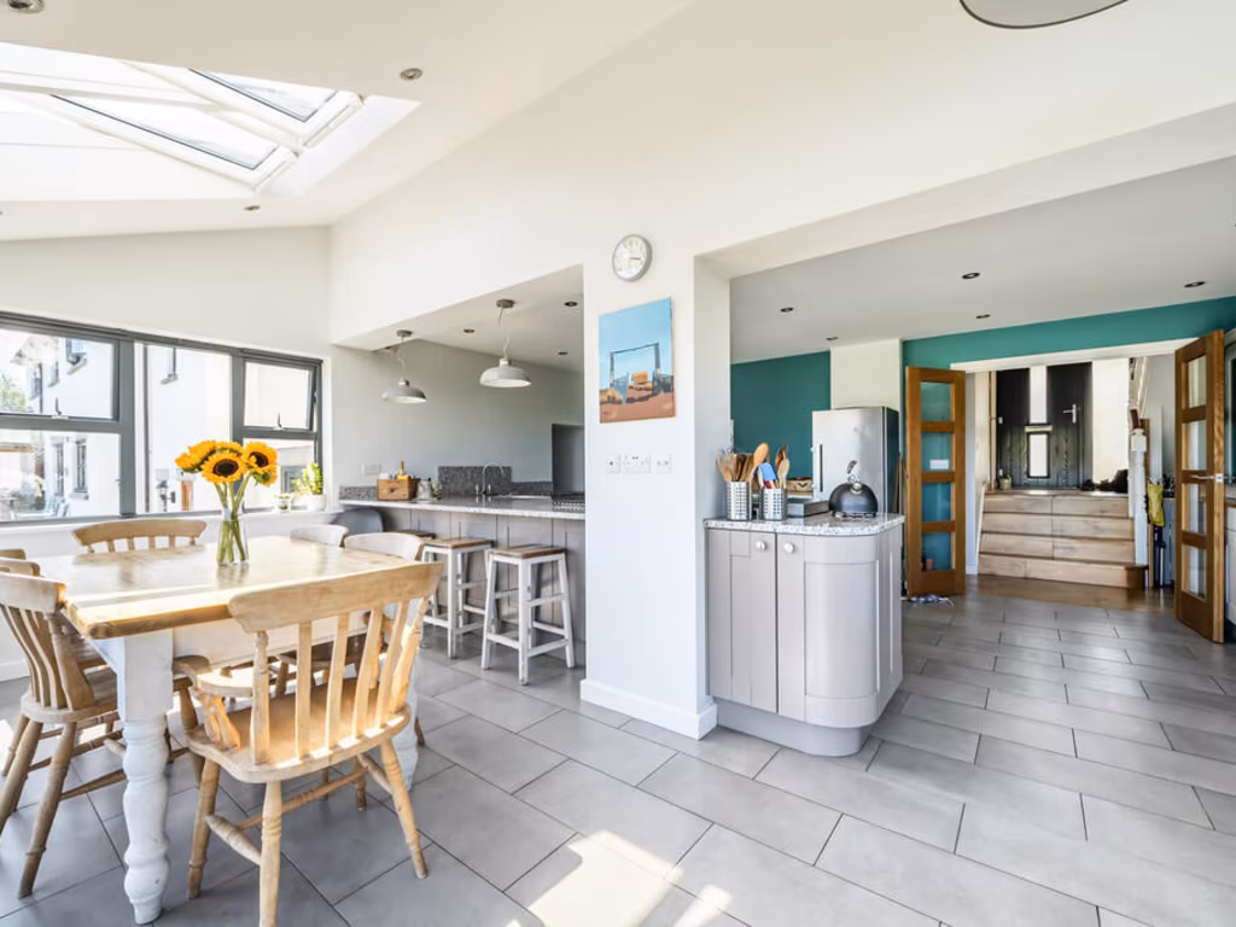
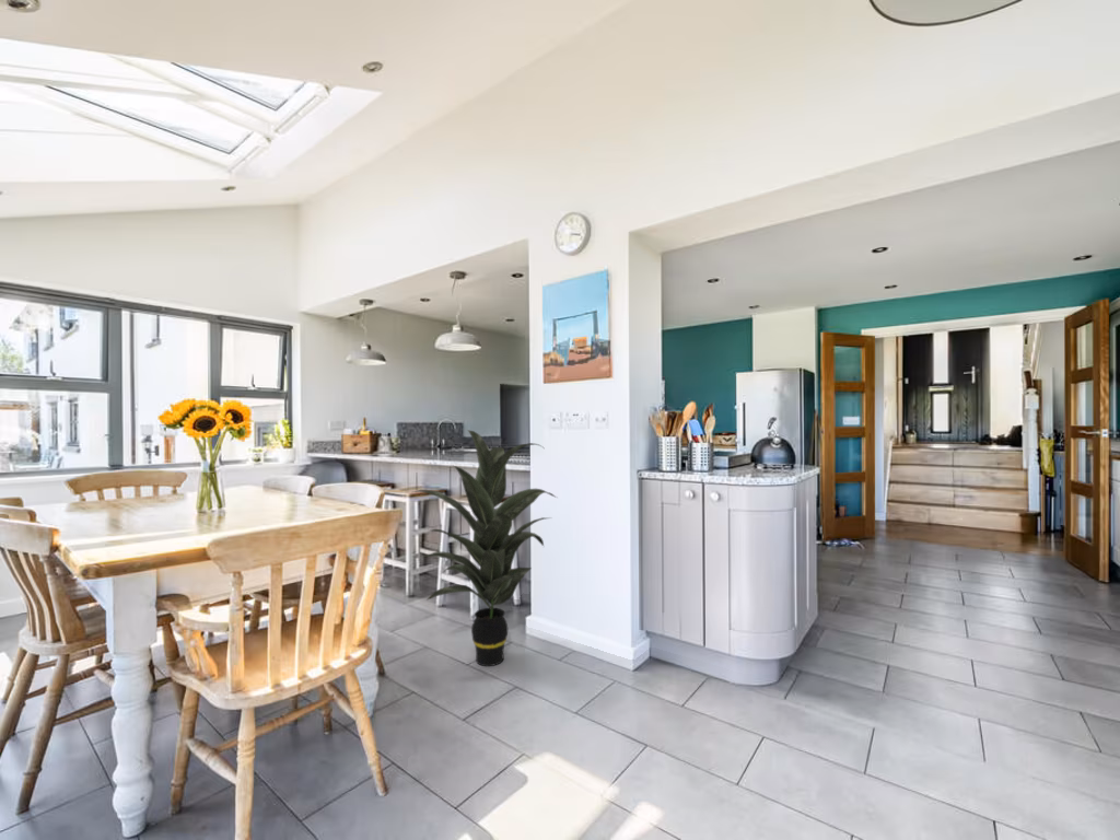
+ indoor plant [412,429,558,667]
